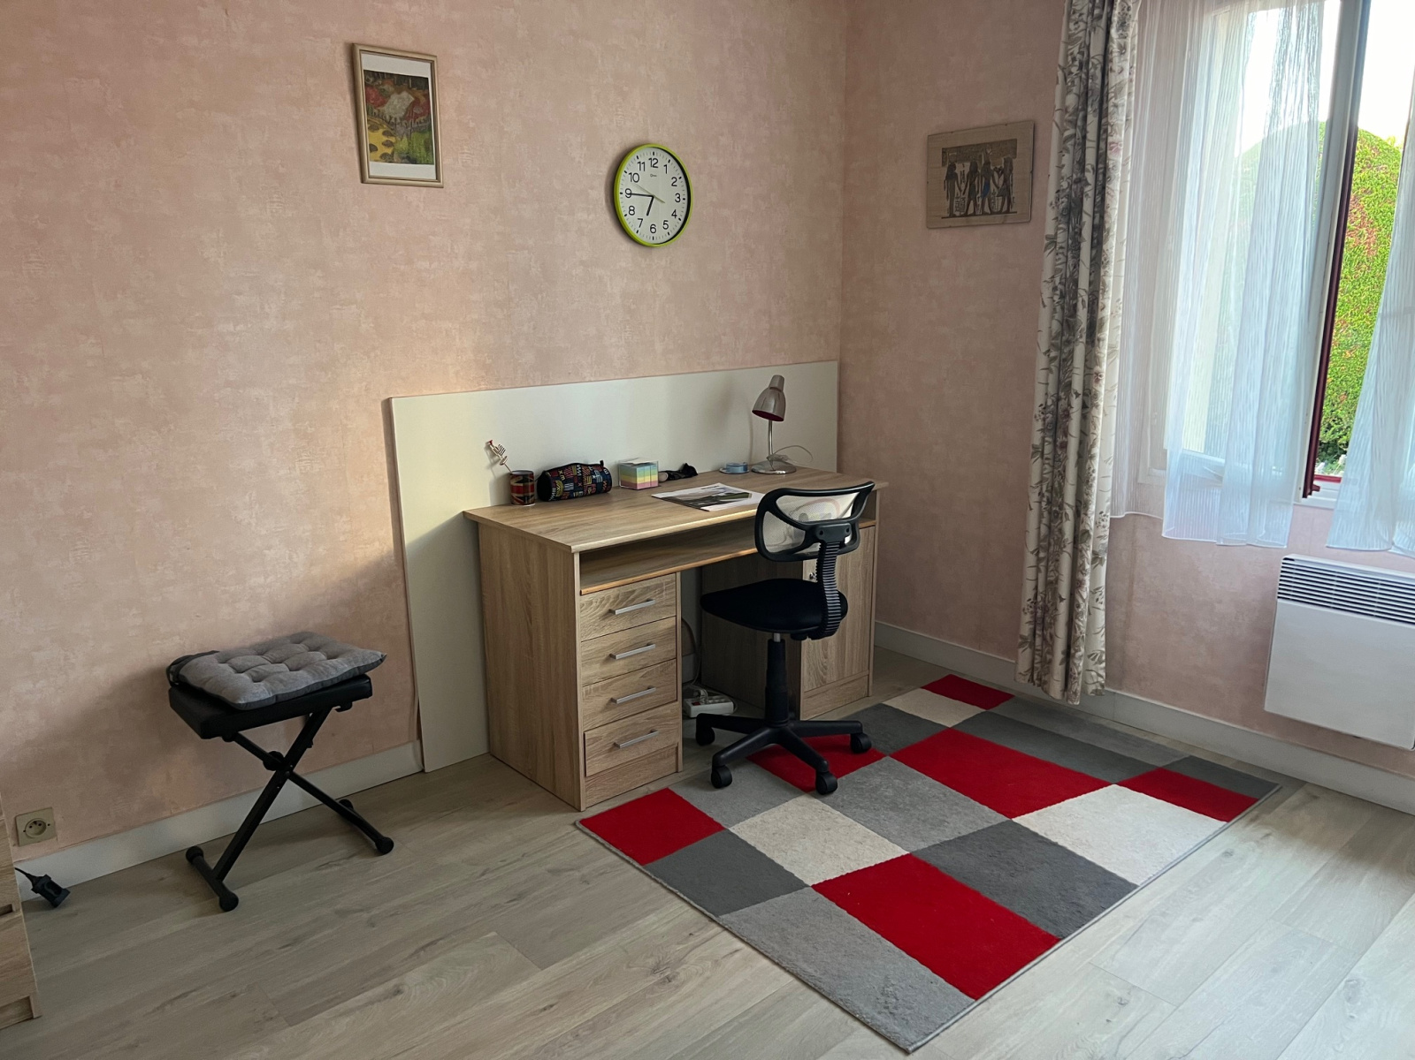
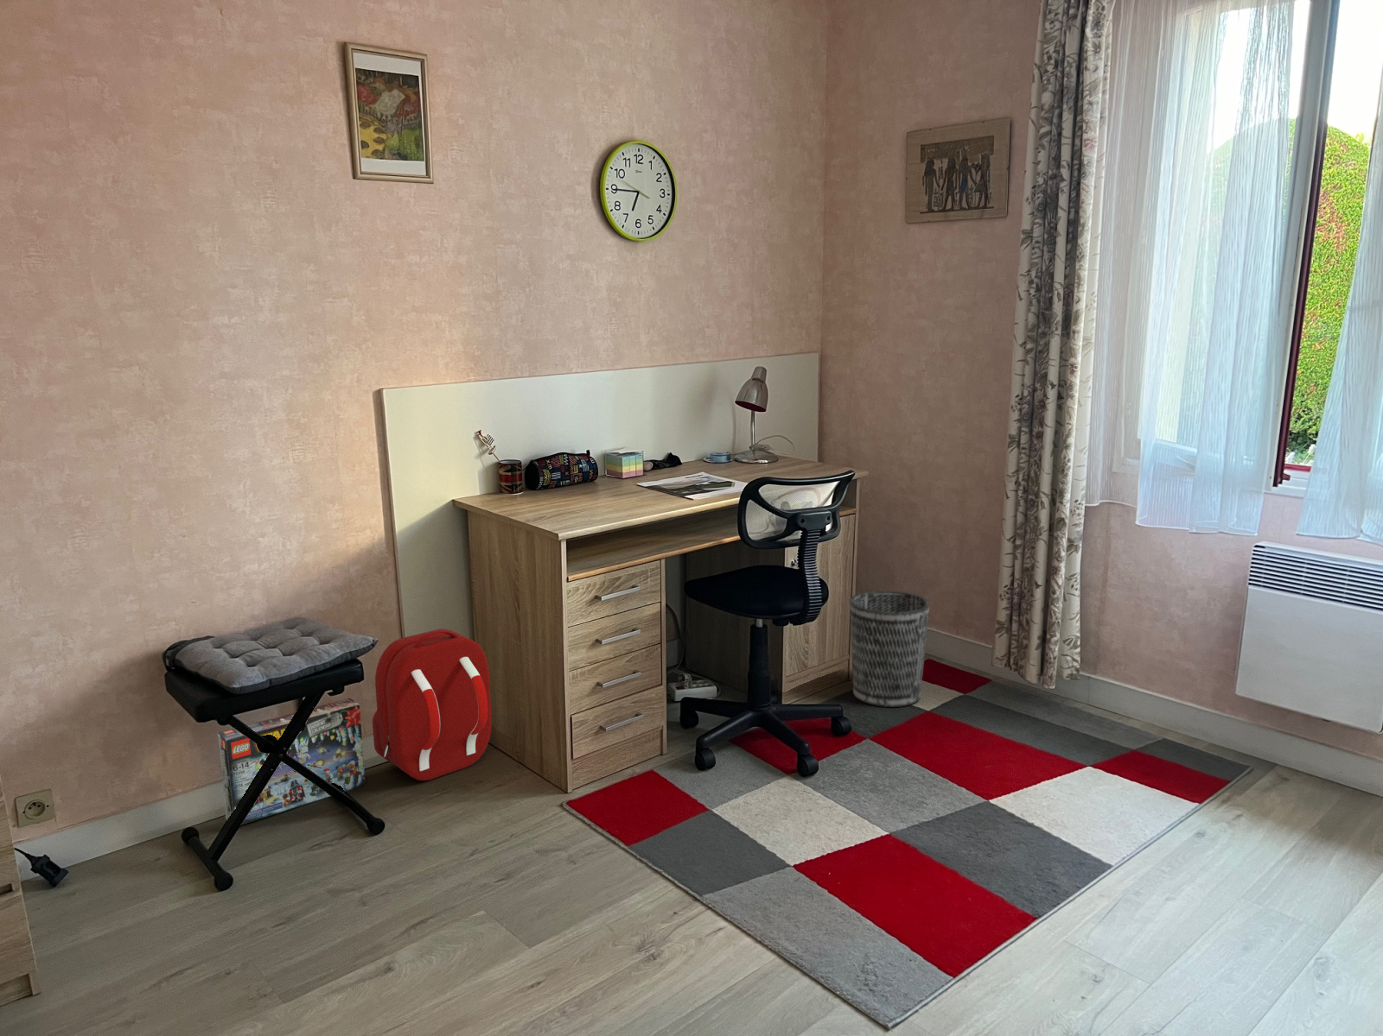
+ backpack [371,628,492,781]
+ box [217,698,367,825]
+ wastebasket [848,590,931,708]
